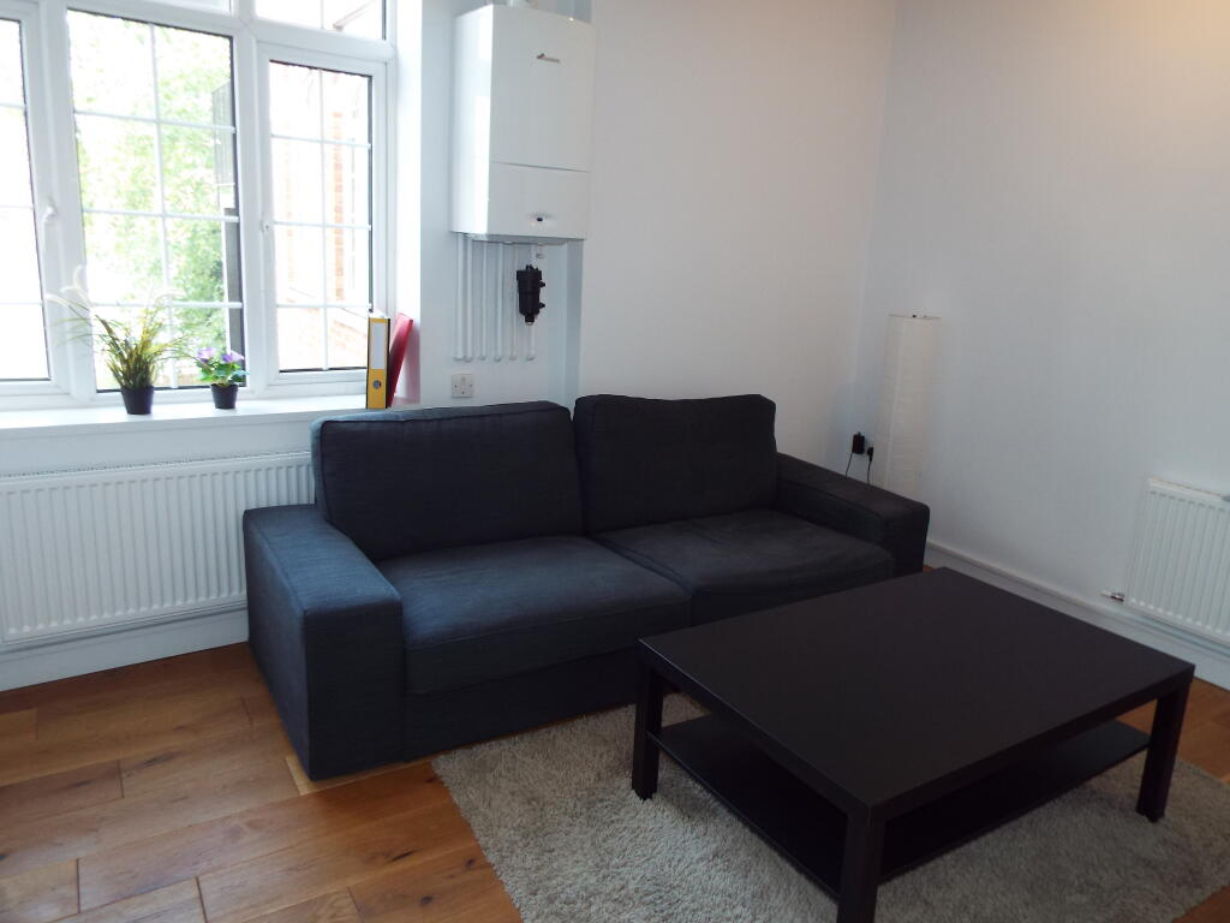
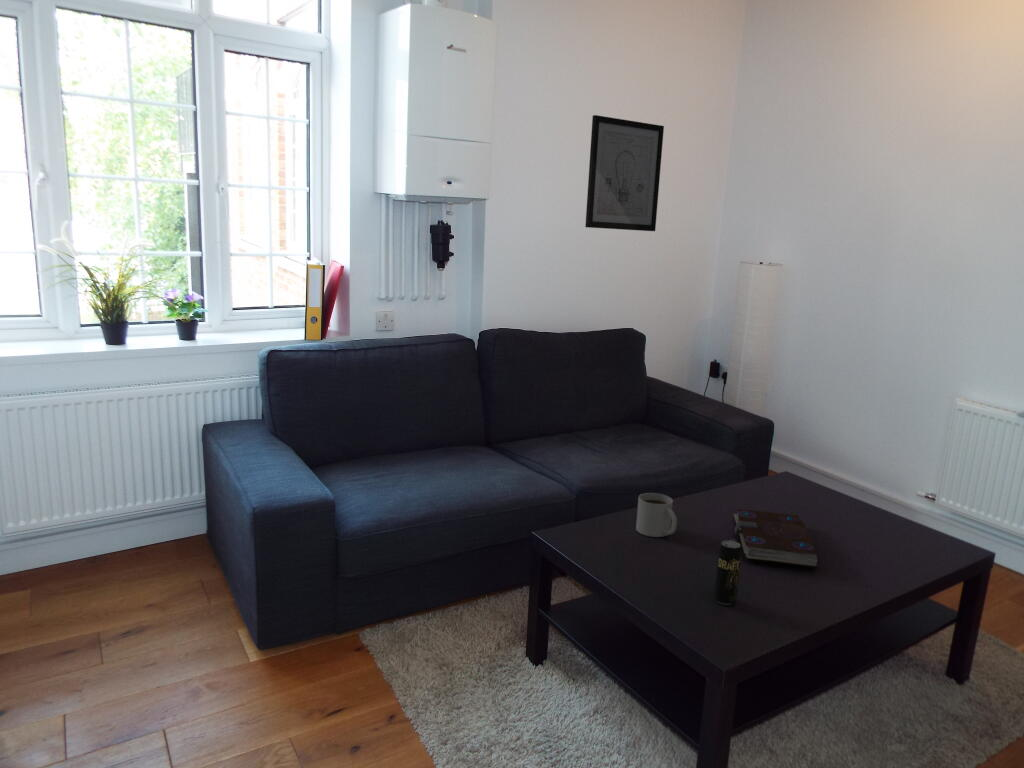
+ book [733,508,820,569]
+ wall art [584,114,665,232]
+ beverage can [713,539,743,606]
+ mug [635,492,678,538]
